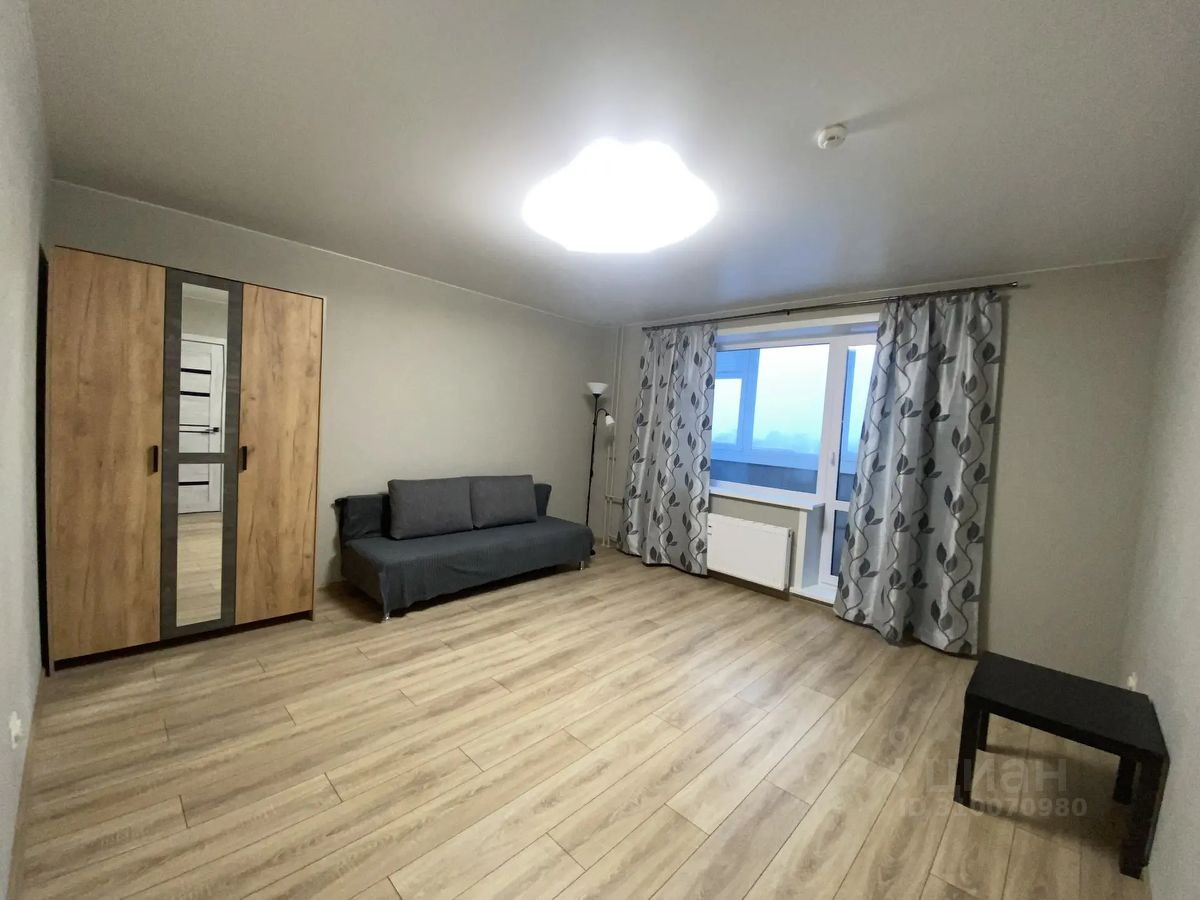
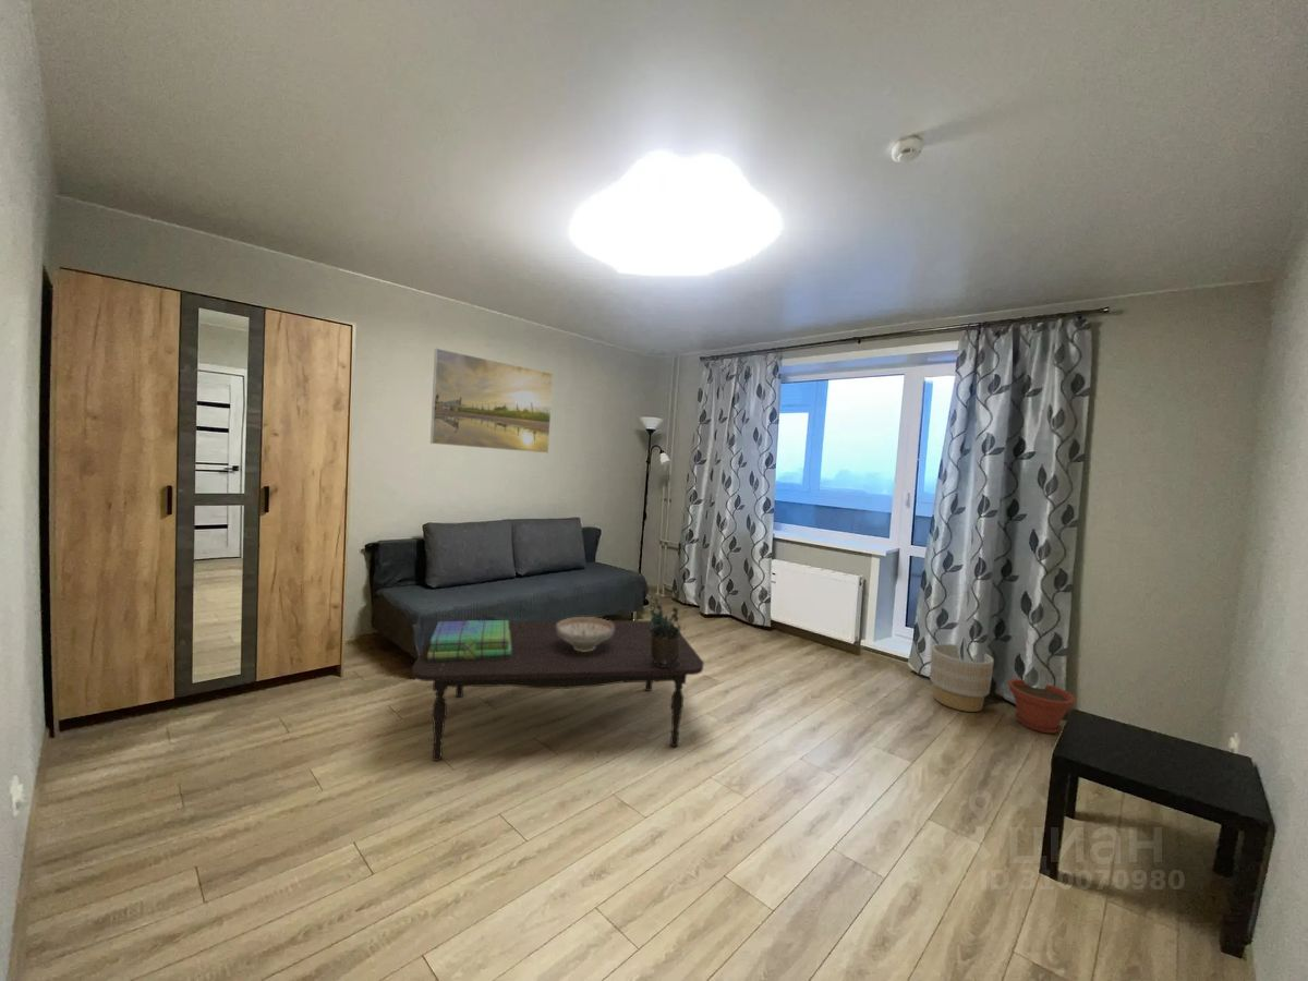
+ stack of books [427,619,511,662]
+ coffee table [411,619,705,762]
+ decorative bowl [557,616,614,652]
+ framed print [429,348,554,455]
+ planter [929,642,995,713]
+ plant pot [1007,678,1077,735]
+ potted plant [645,595,688,667]
